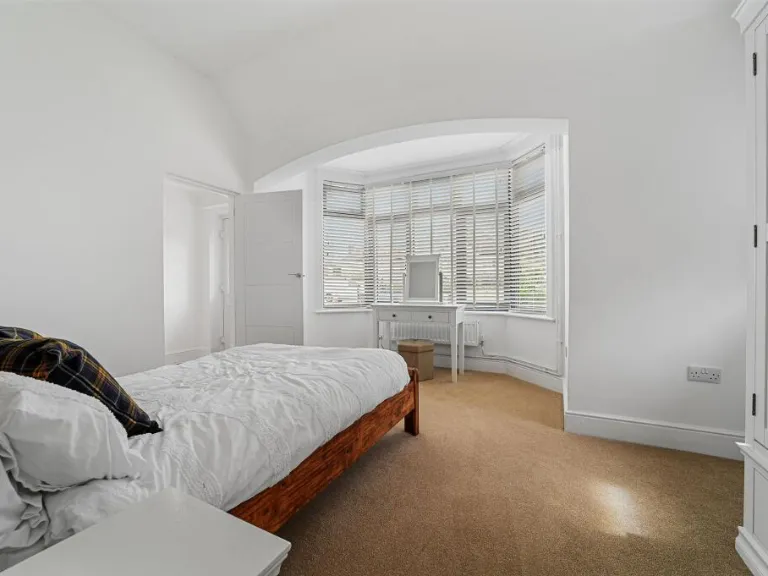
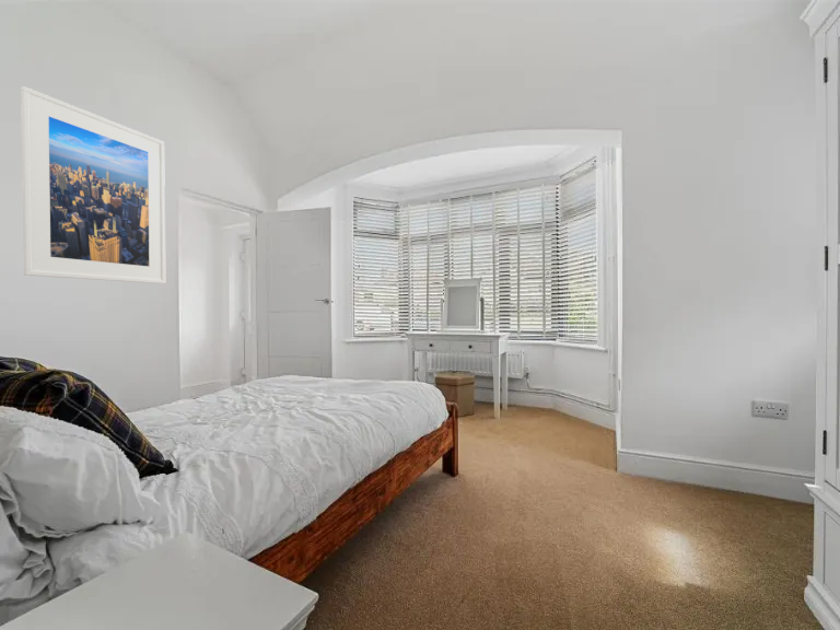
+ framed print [20,85,166,284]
